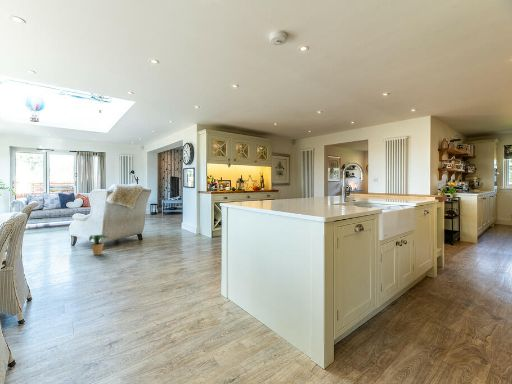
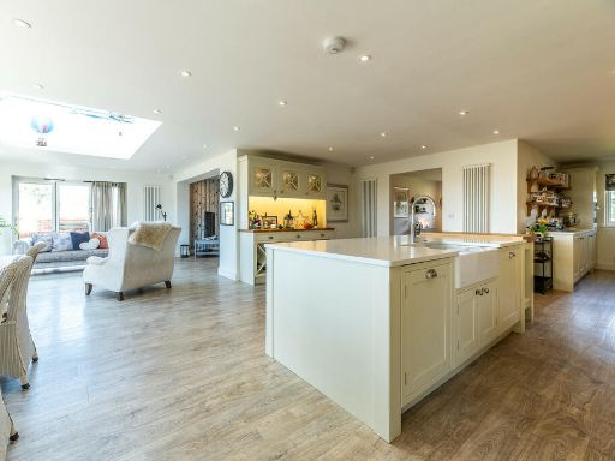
- potted plant [86,234,110,256]
